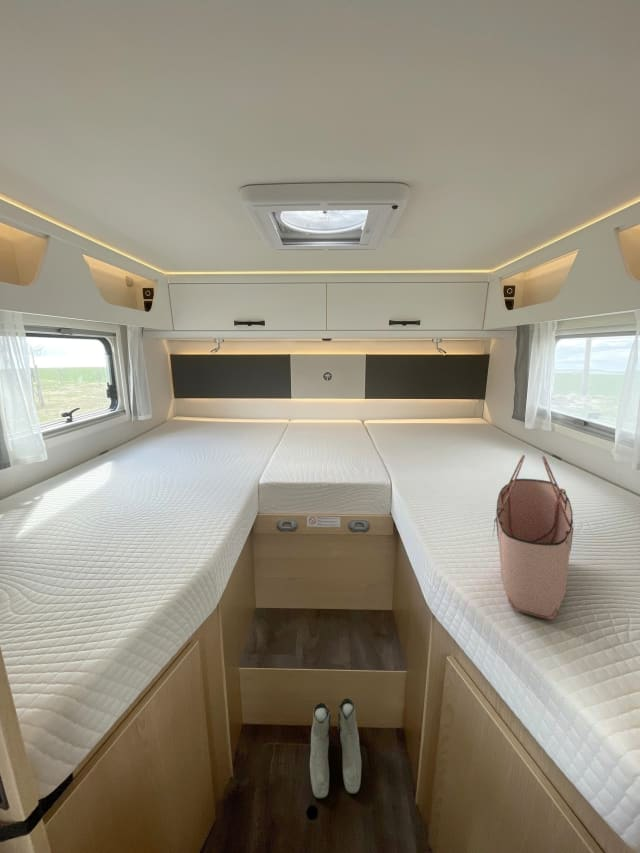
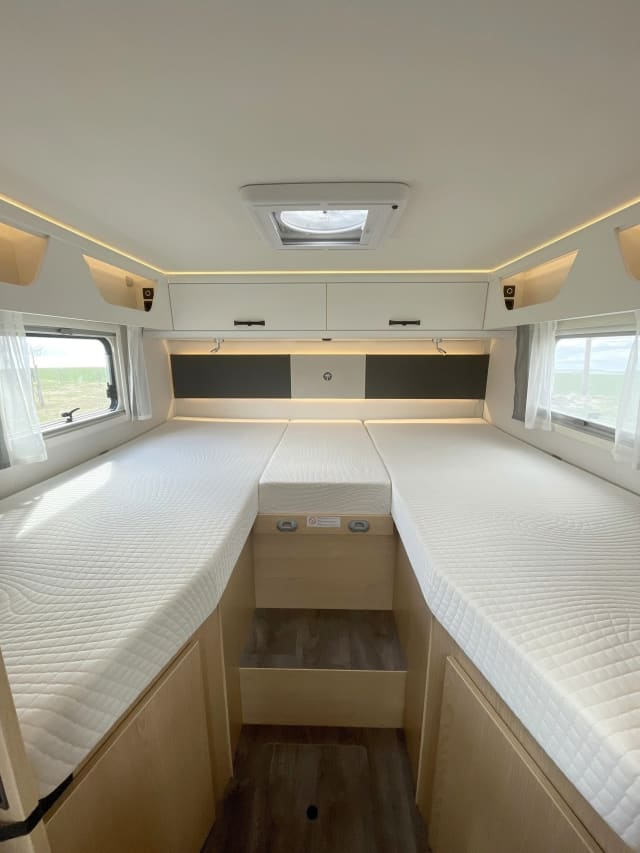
- tote bag [488,454,574,620]
- boots [309,697,362,799]
